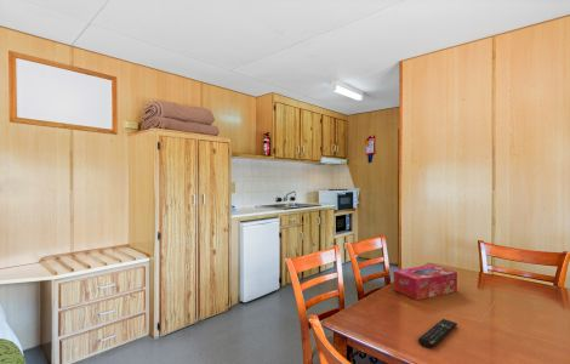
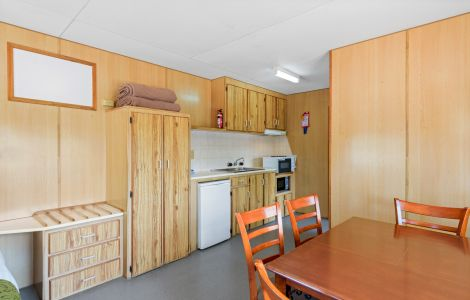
- tissue box [392,263,458,301]
- remote control [417,318,458,348]
